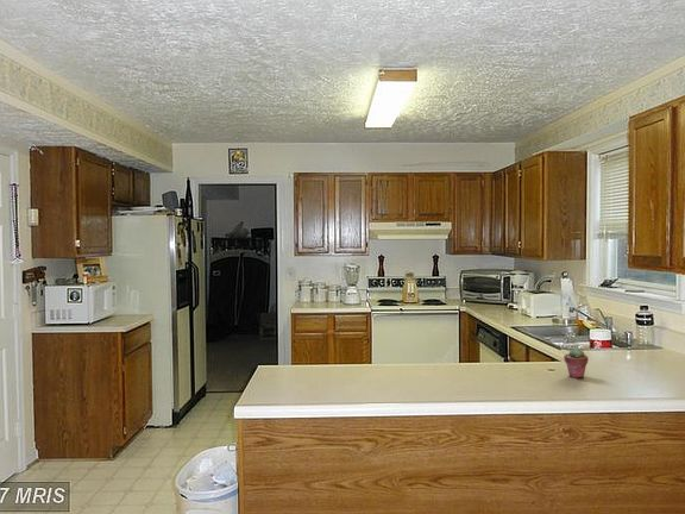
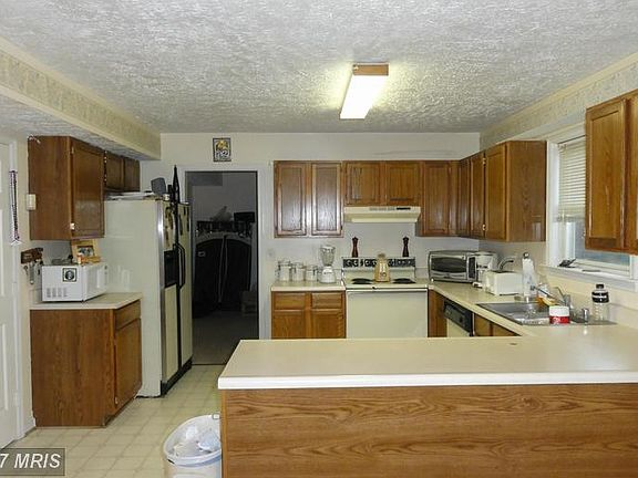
- potted succulent [563,346,590,380]
